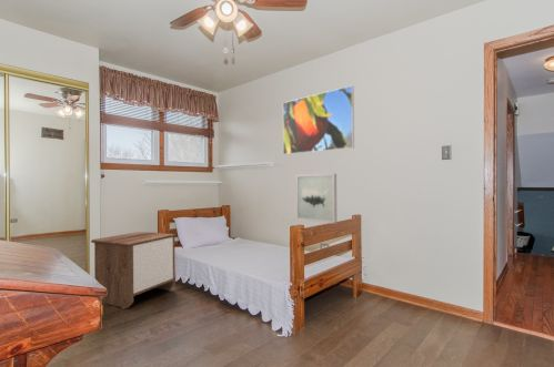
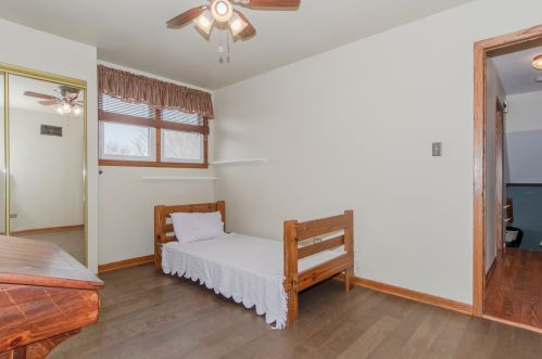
- wall art [295,173,338,224]
- nightstand [90,231,178,309]
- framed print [282,84,355,155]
